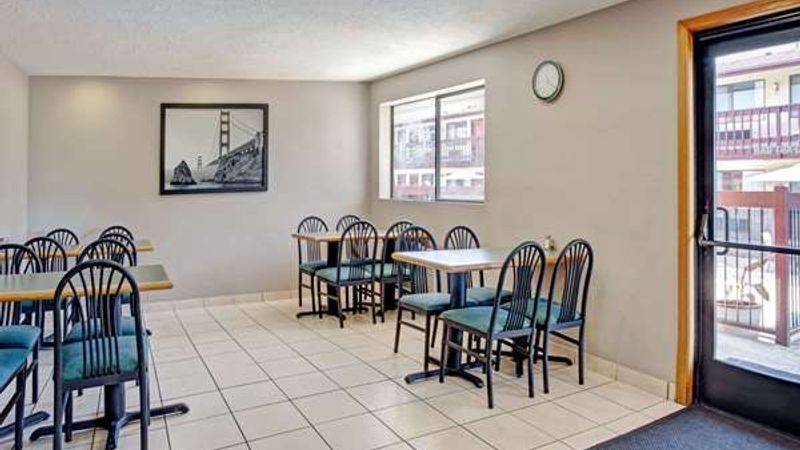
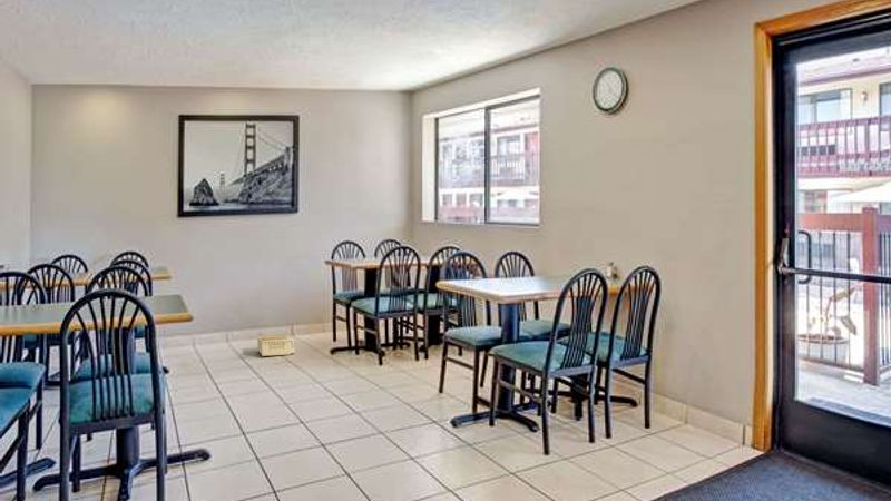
+ storage bin [256,334,296,357]
